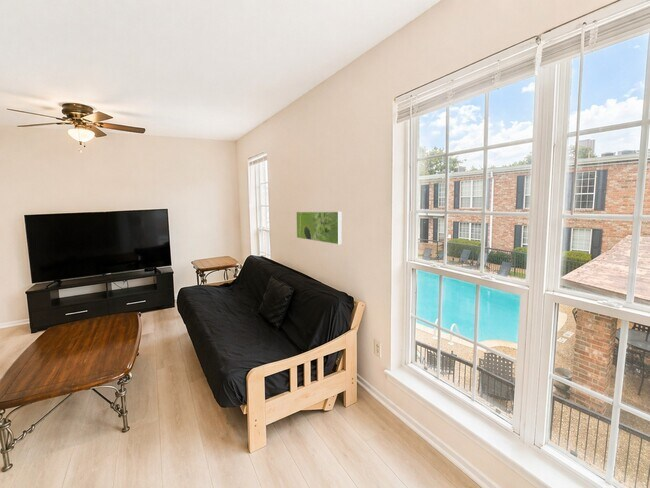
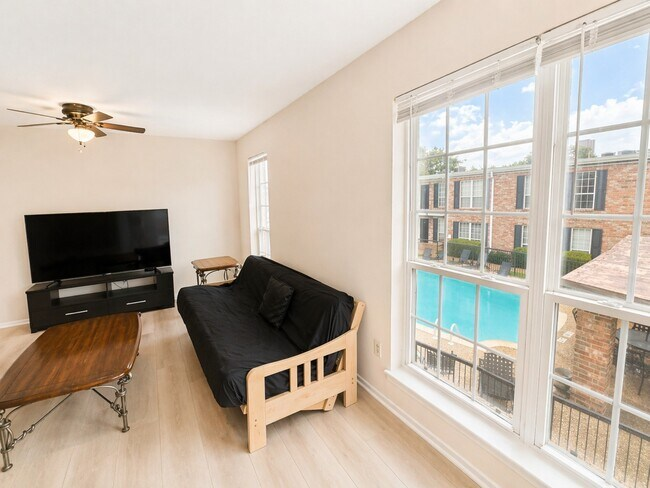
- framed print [295,211,343,245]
